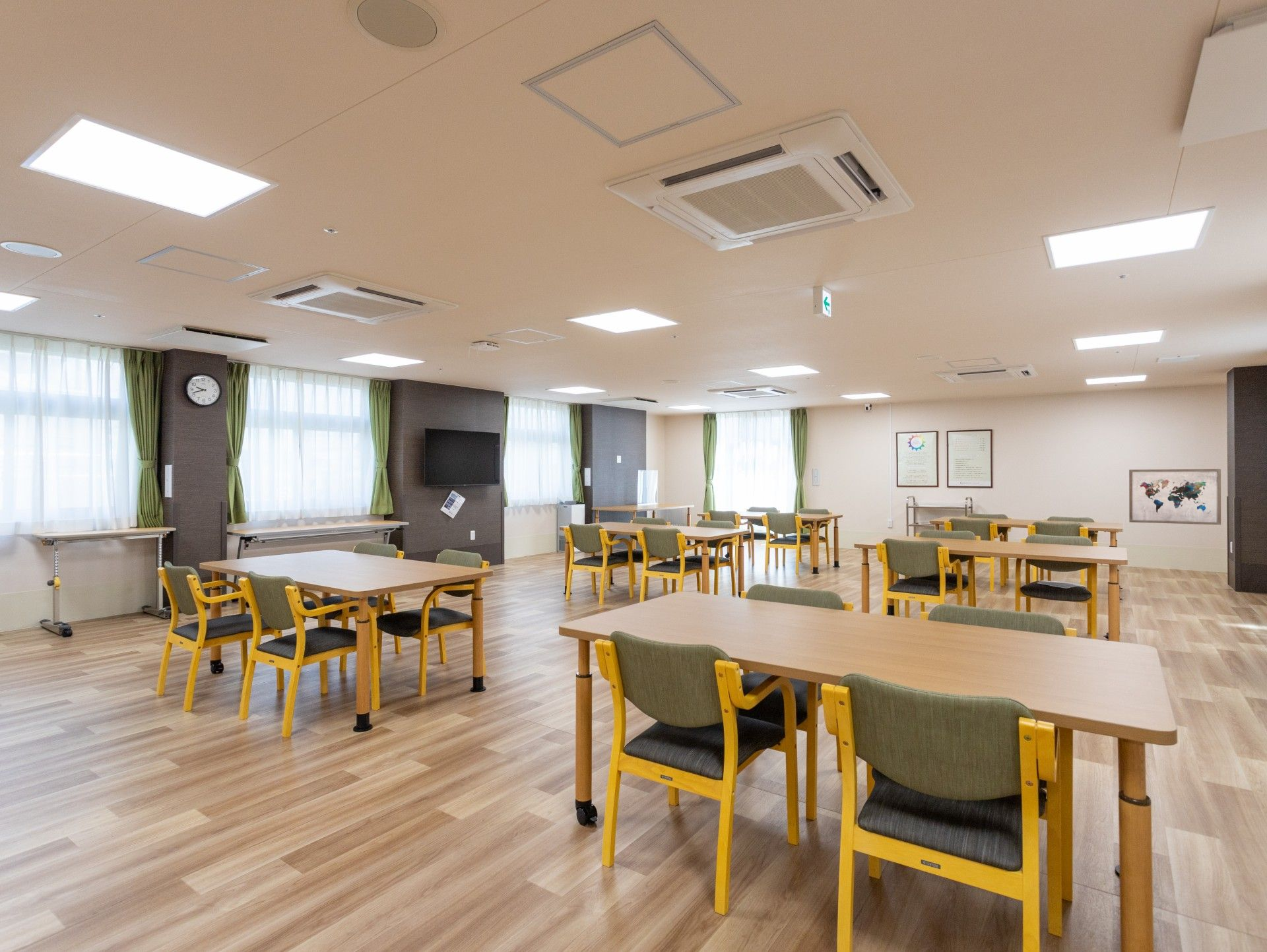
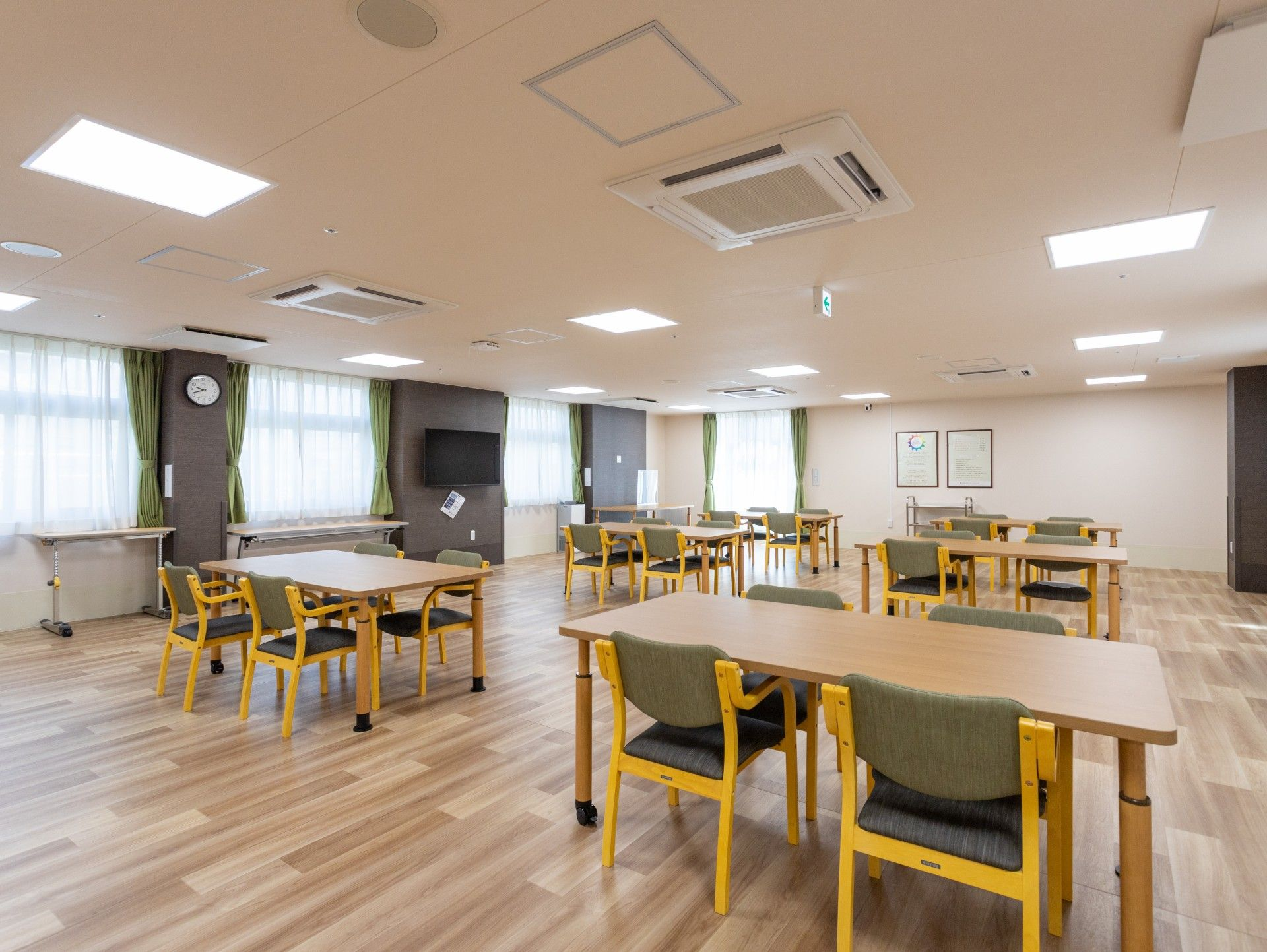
- wall art [1128,468,1221,526]
